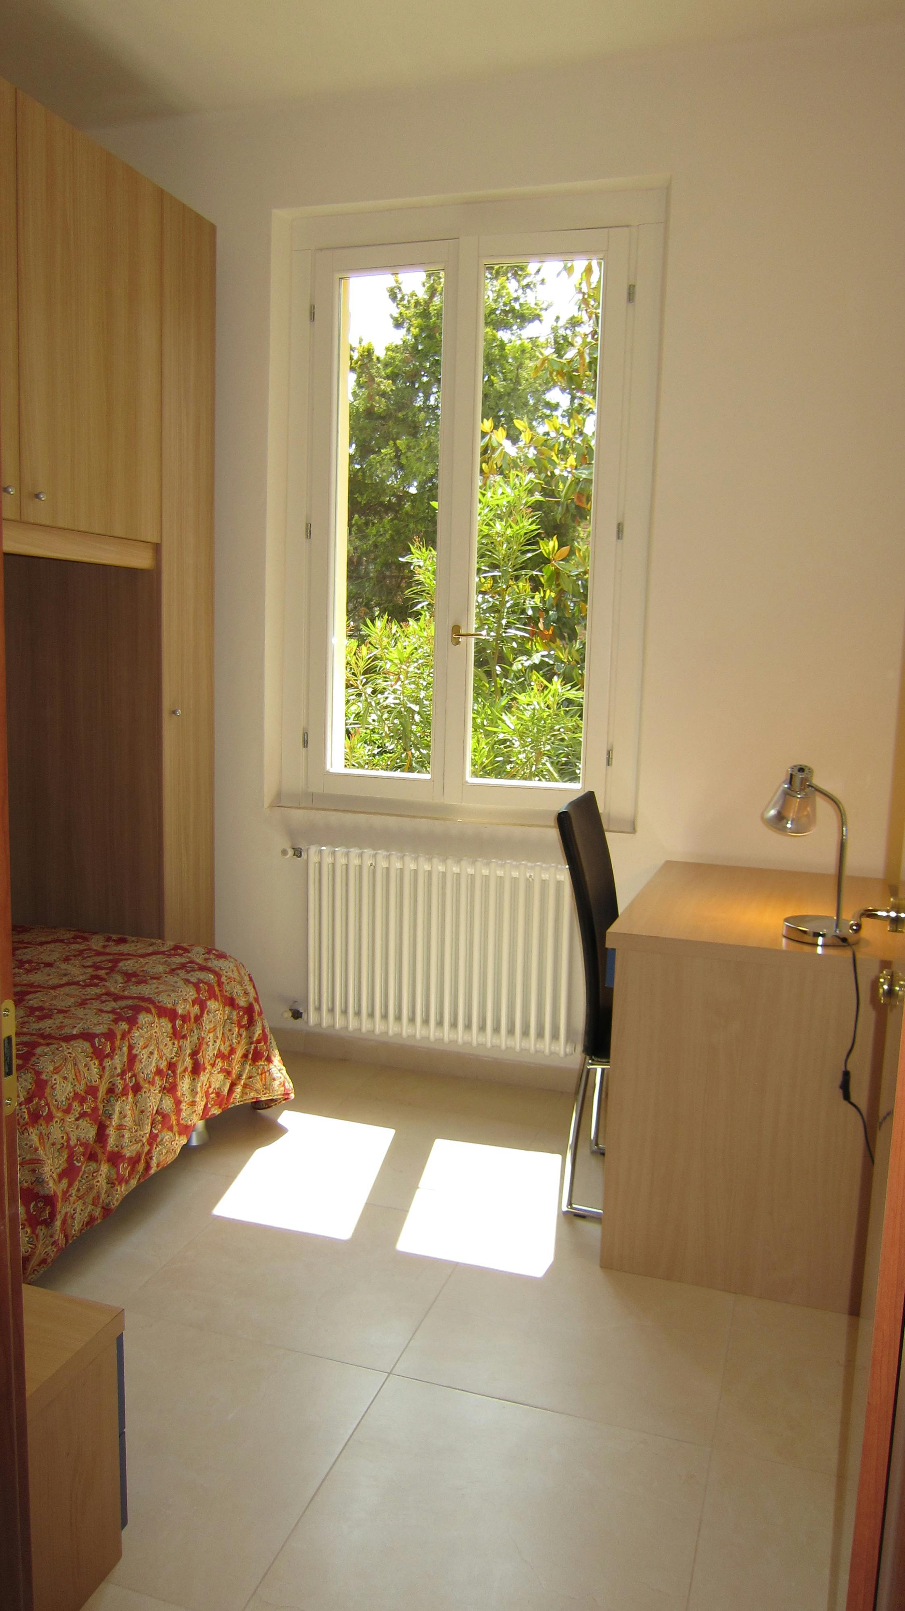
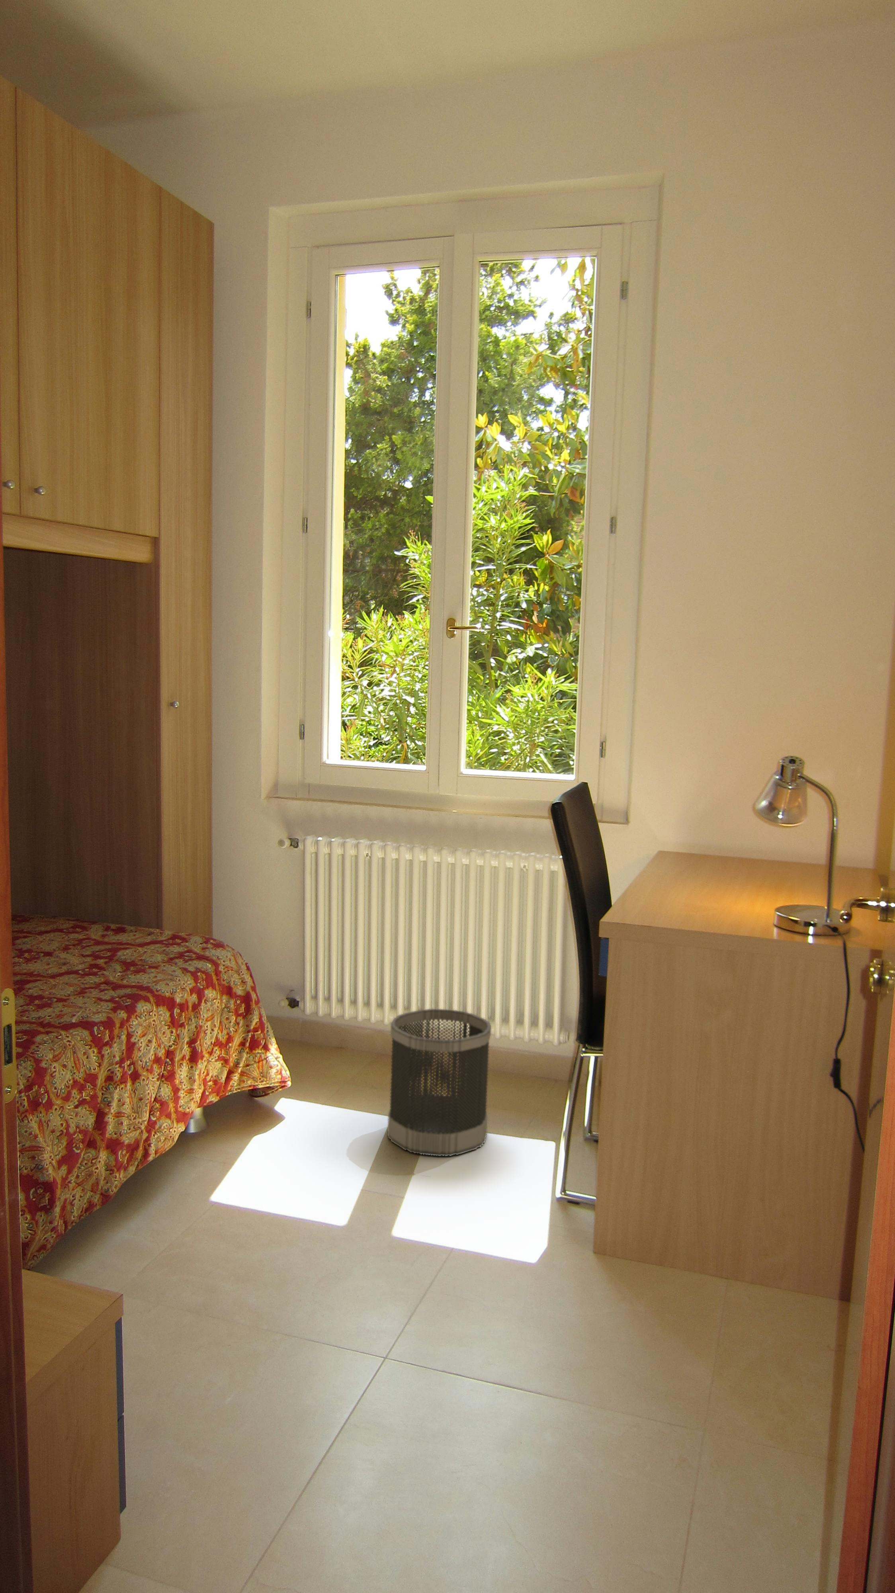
+ wastebasket [387,1009,491,1156]
